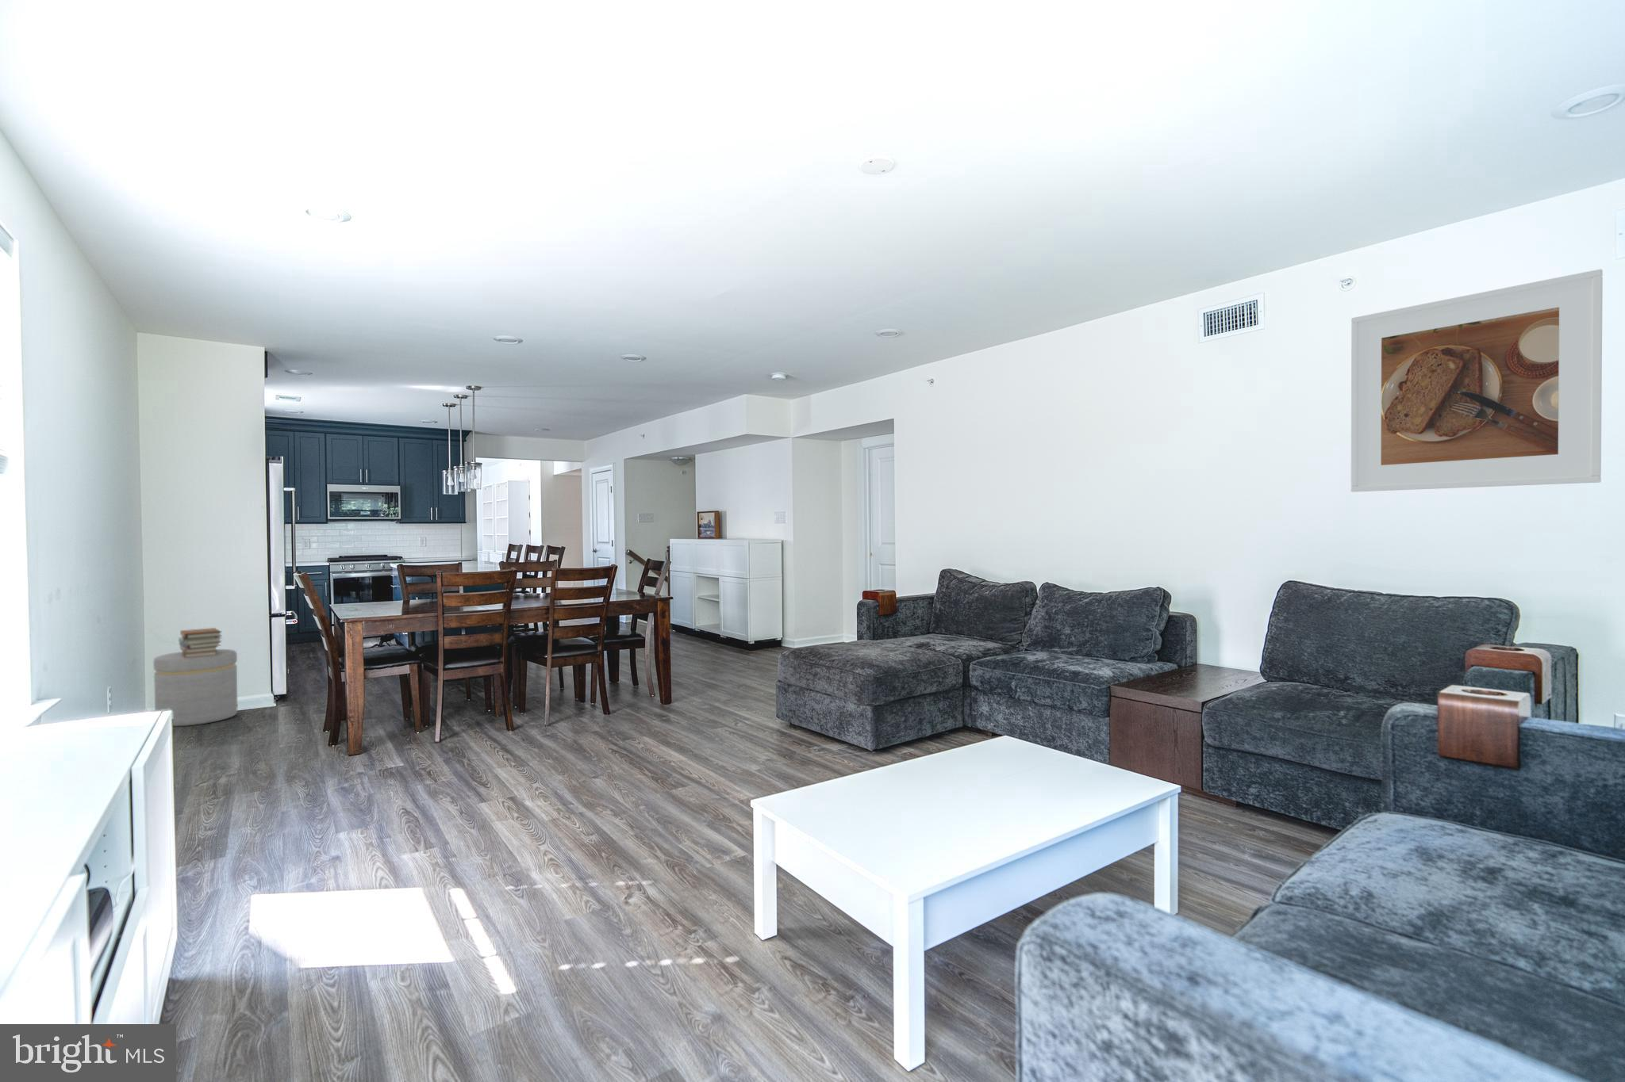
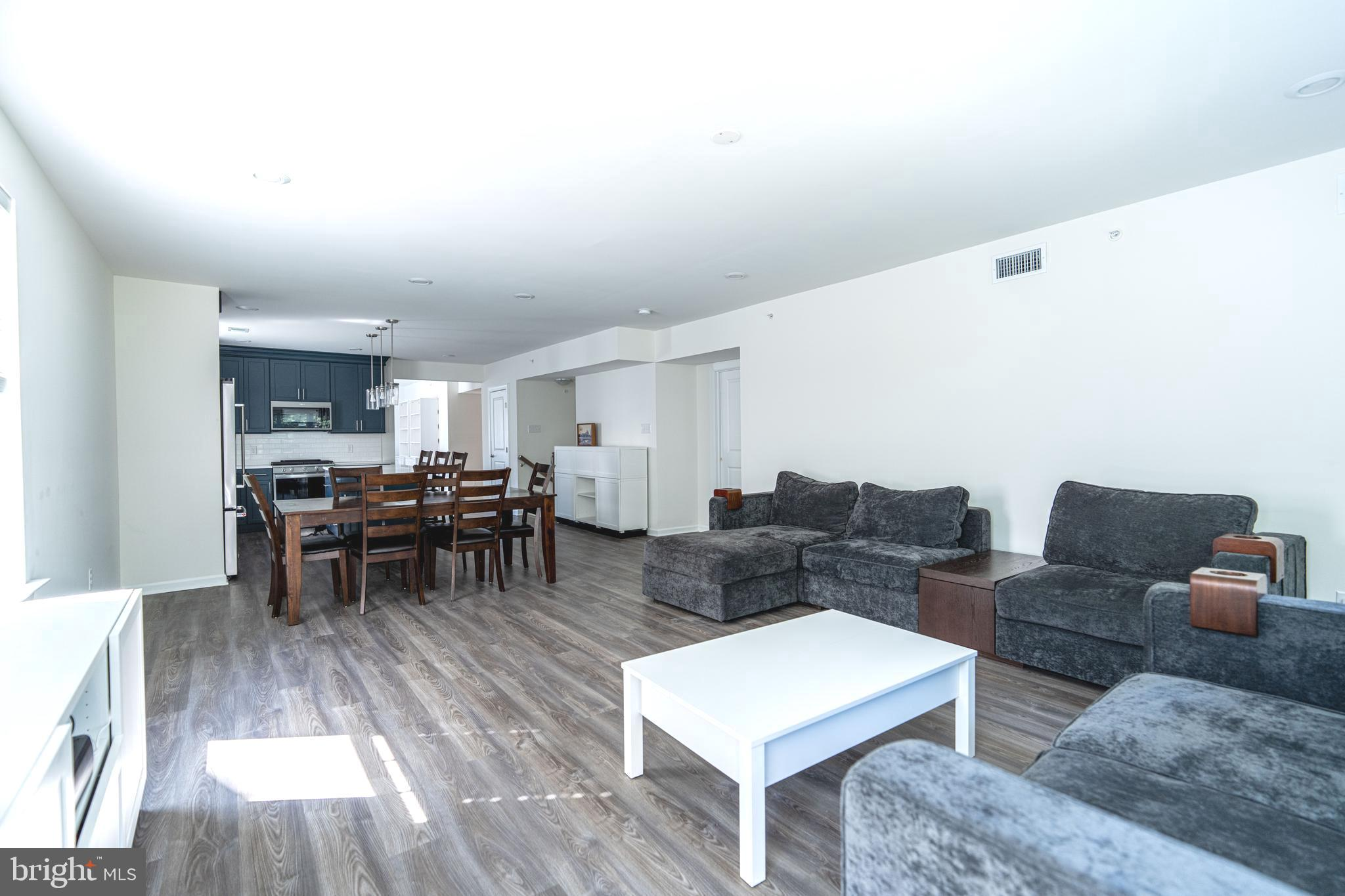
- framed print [1351,269,1603,493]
- book stack [178,627,224,658]
- ottoman [152,648,238,727]
